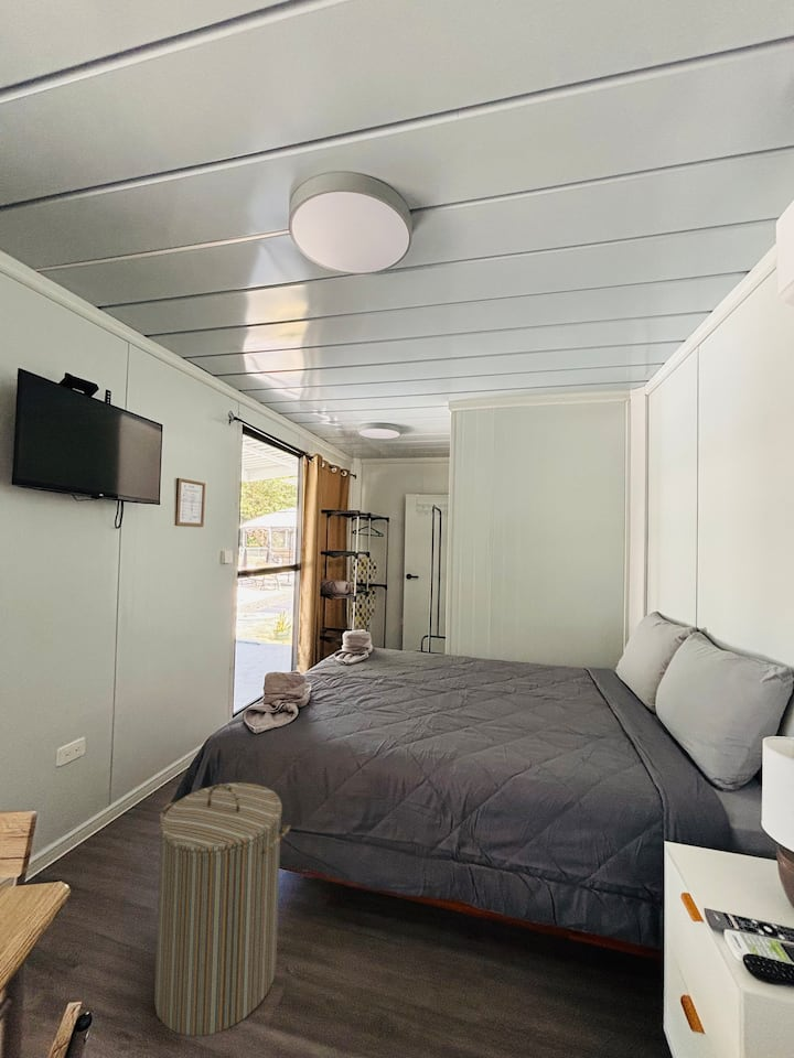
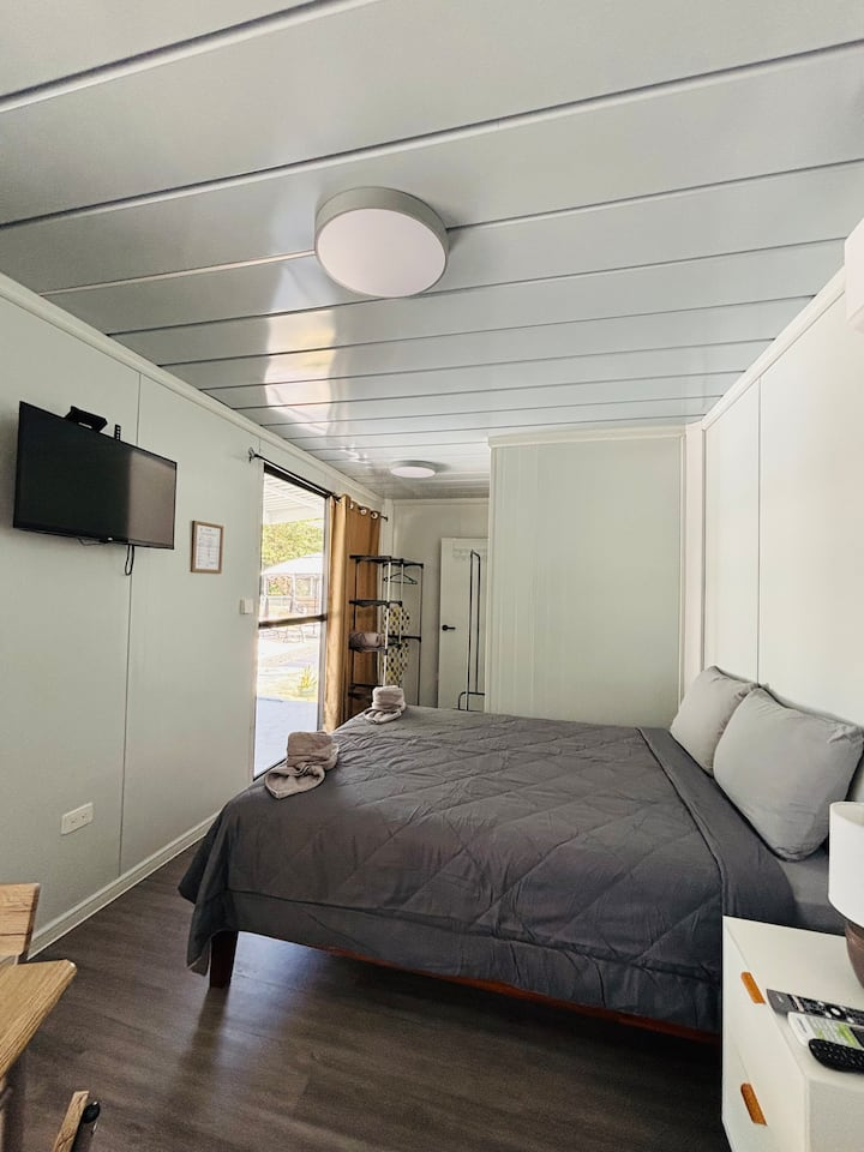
- laundry hamper [153,781,291,1037]
